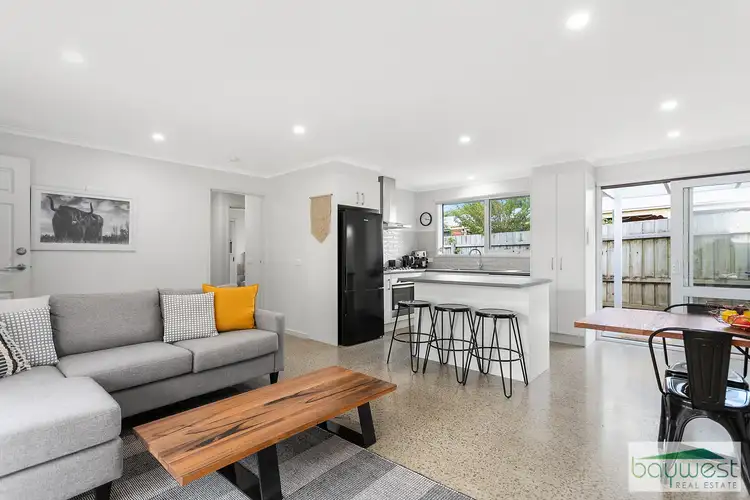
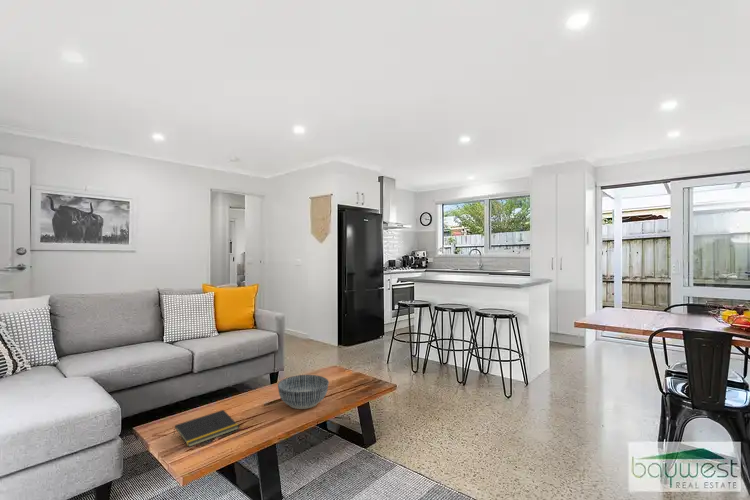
+ bowl [277,374,330,410]
+ notepad [172,409,240,448]
